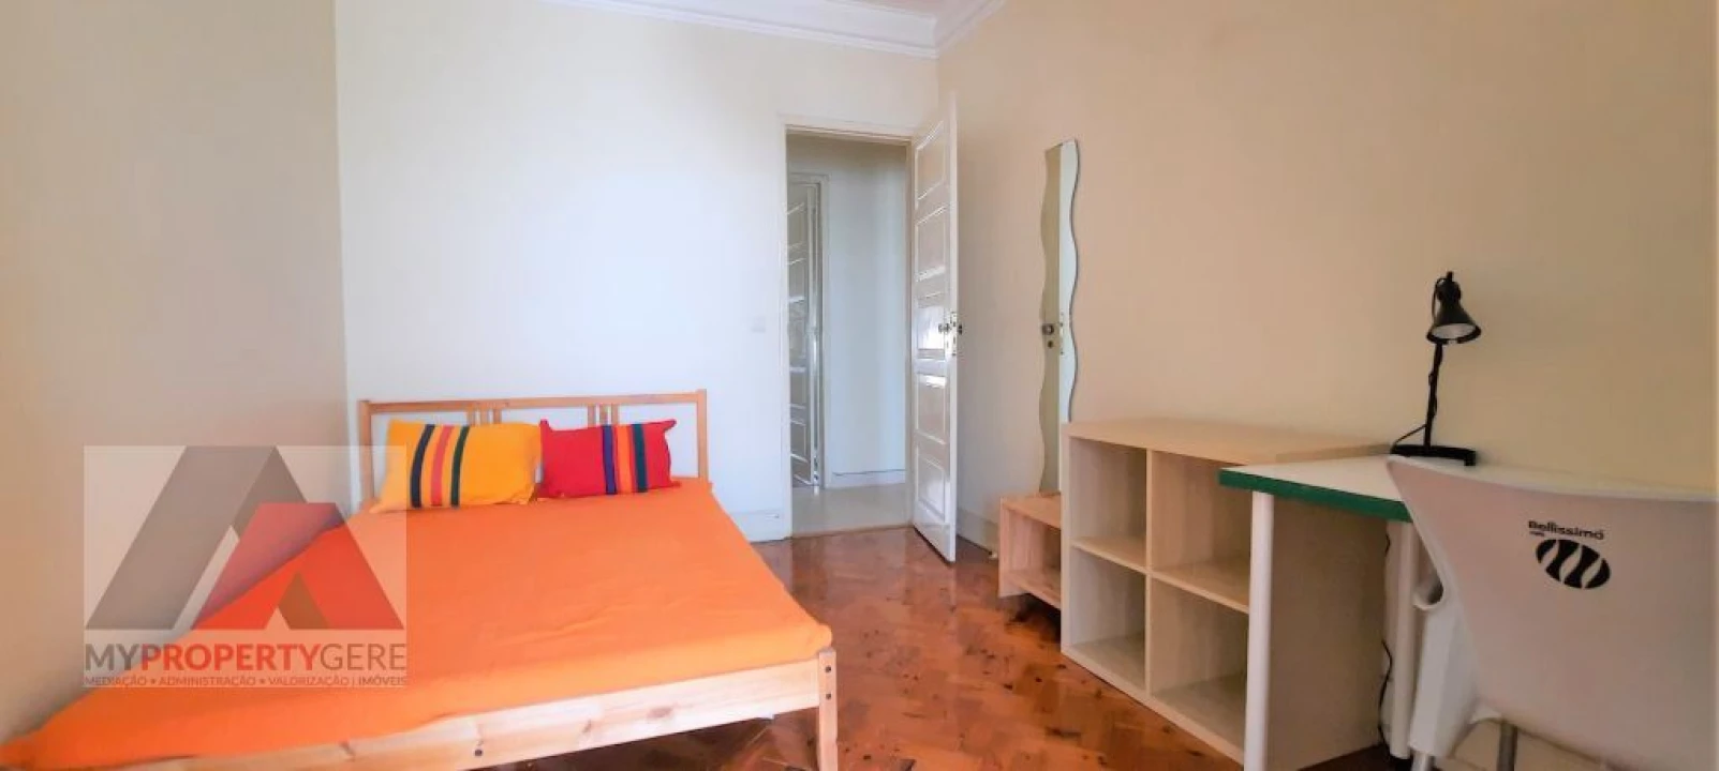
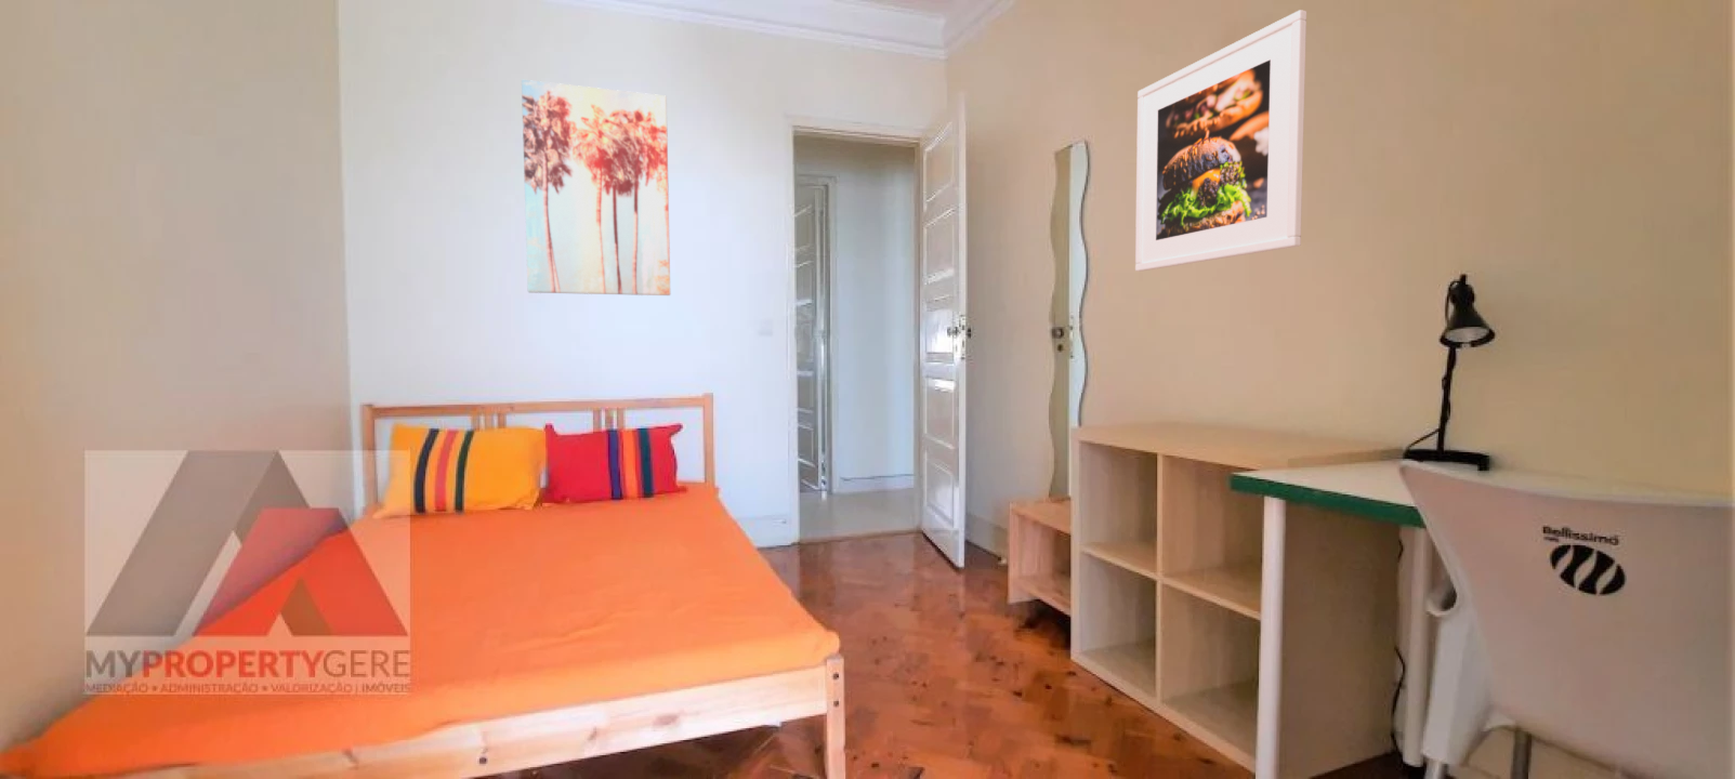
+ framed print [1134,9,1308,272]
+ wall art [520,79,671,297]
